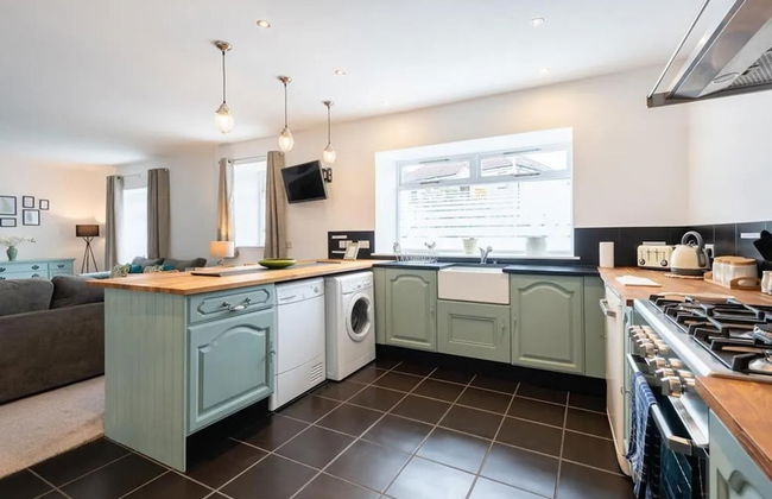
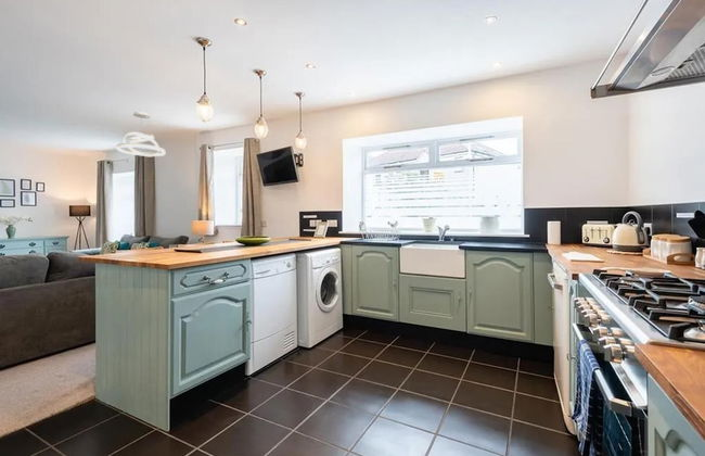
+ pendant light [116,111,166,157]
